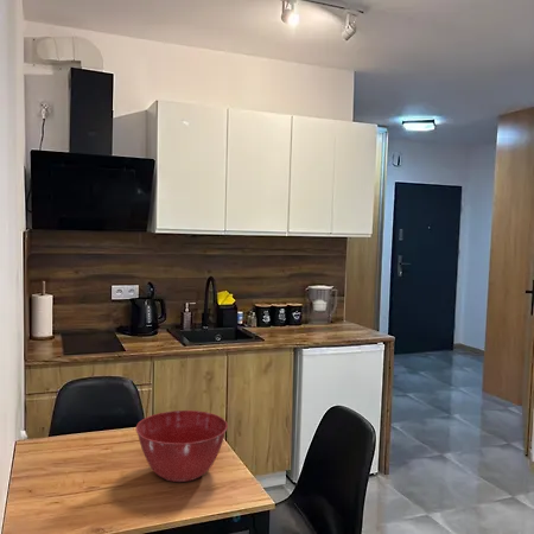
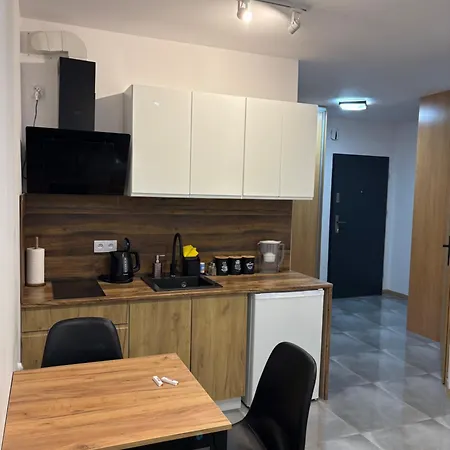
- mixing bowl [134,409,229,483]
